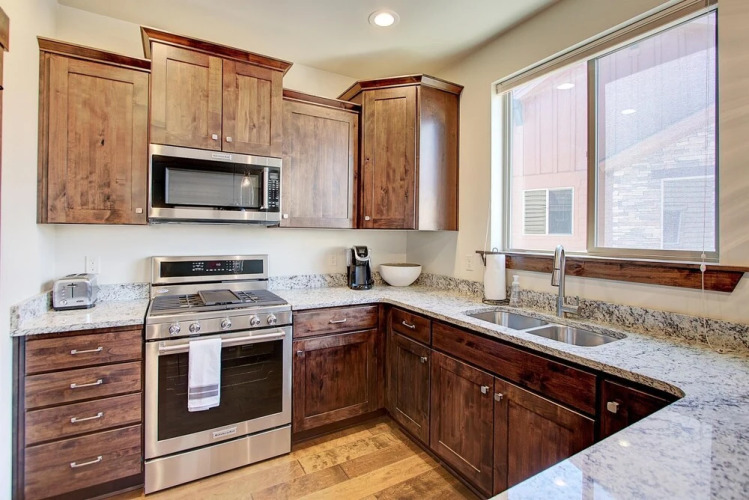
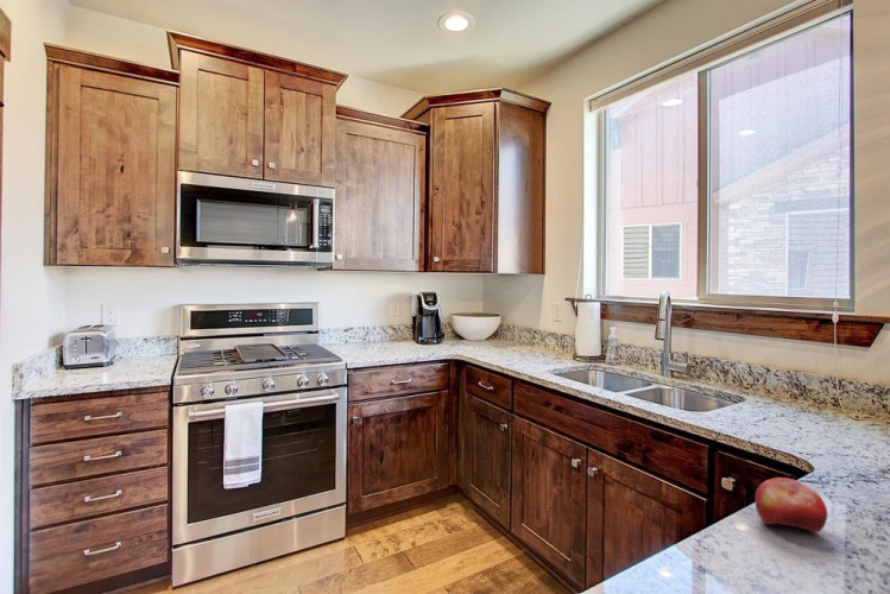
+ fruit [755,476,828,533]
